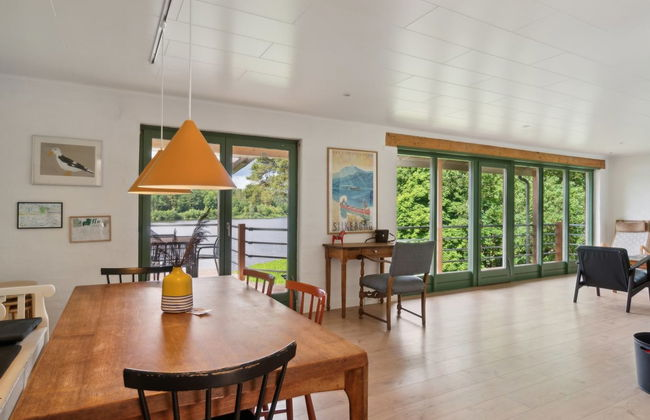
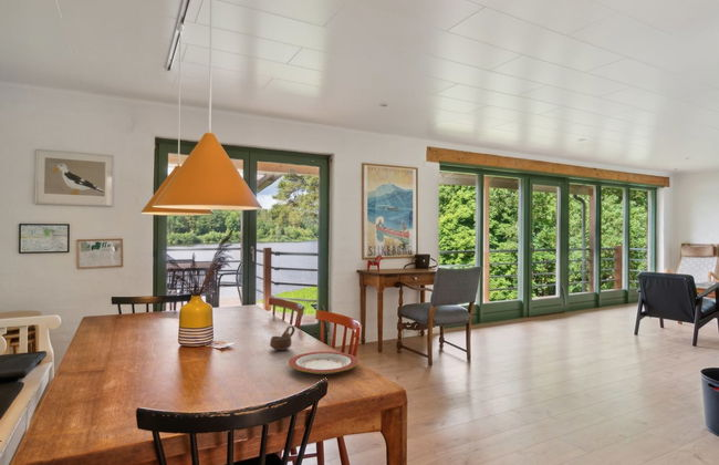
+ cup [269,324,296,351]
+ plate [288,351,359,375]
